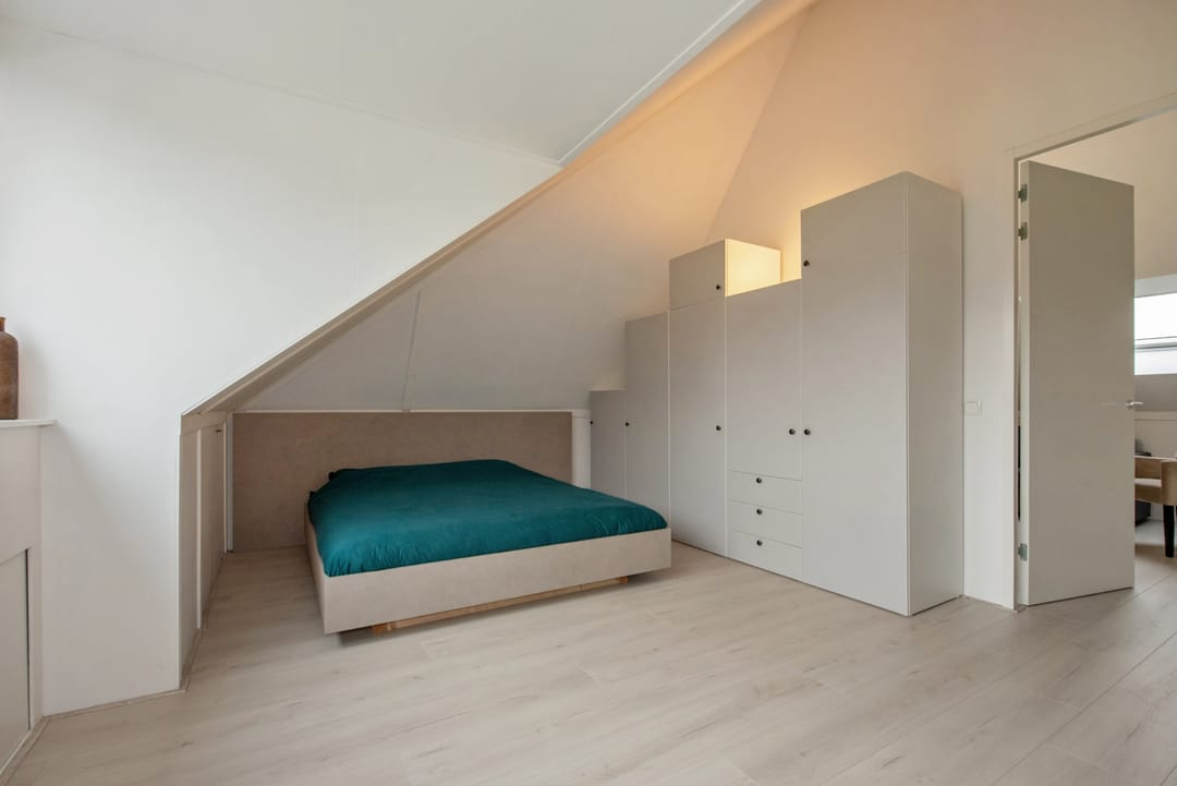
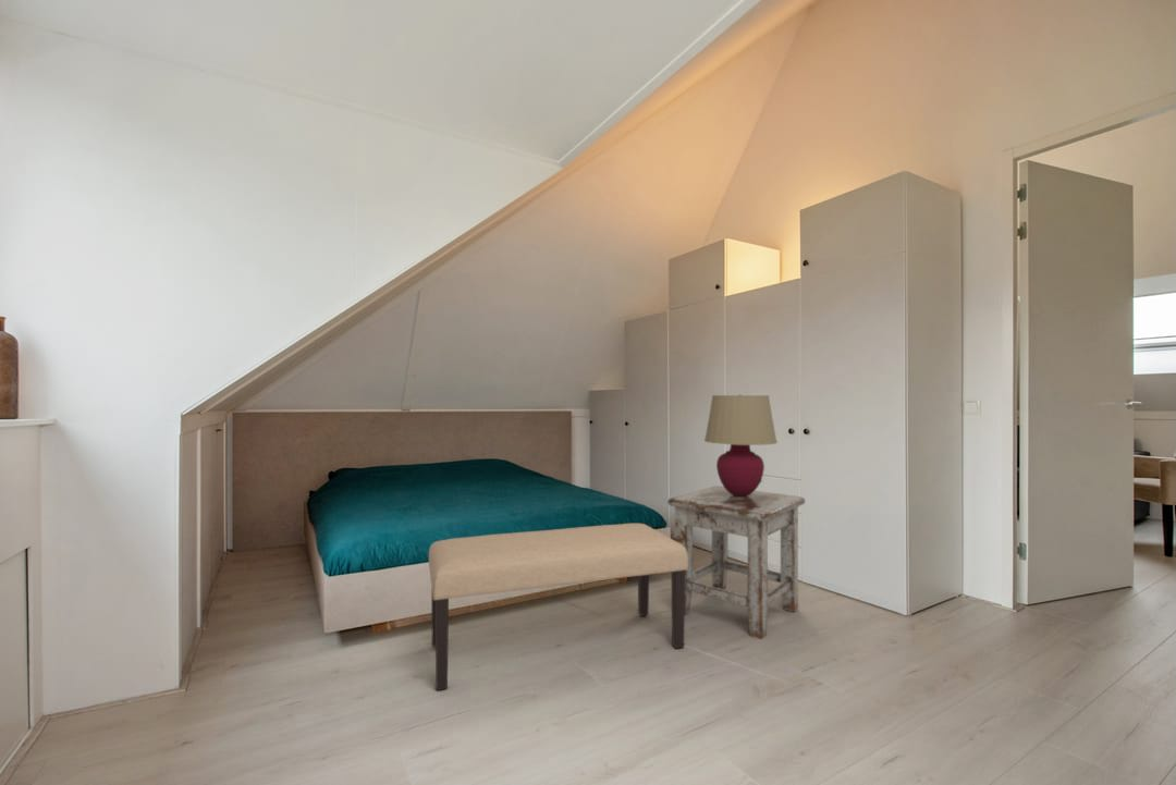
+ stool [666,485,806,640]
+ bench [428,523,688,691]
+ table lamp [703,394,779,496]
